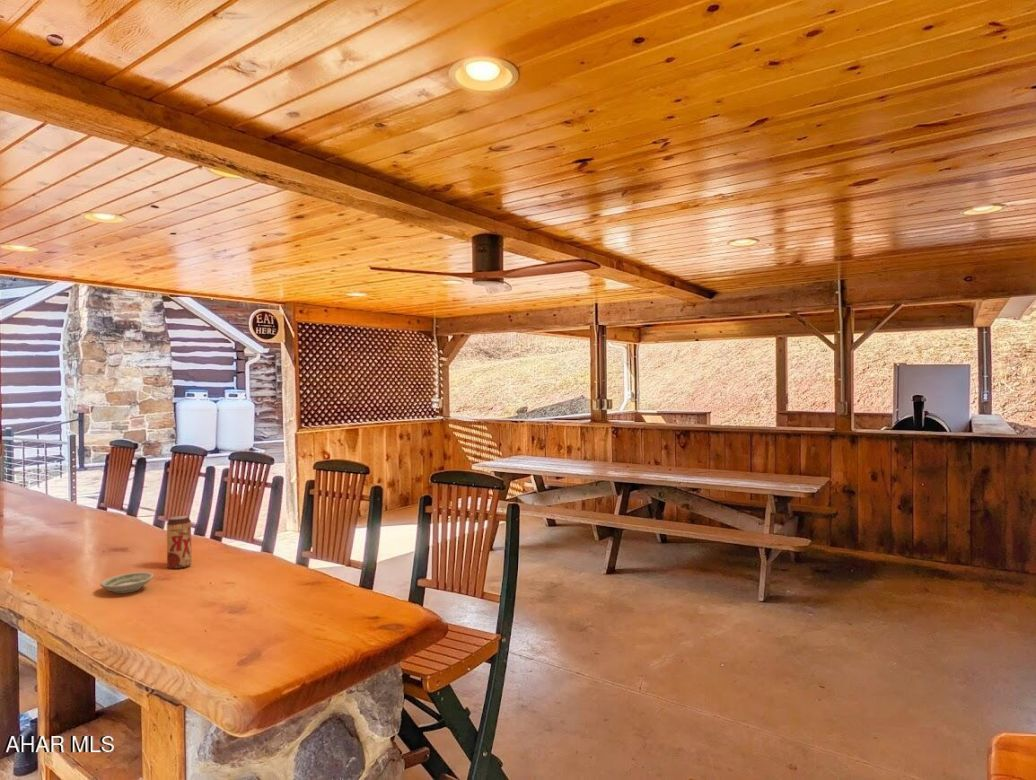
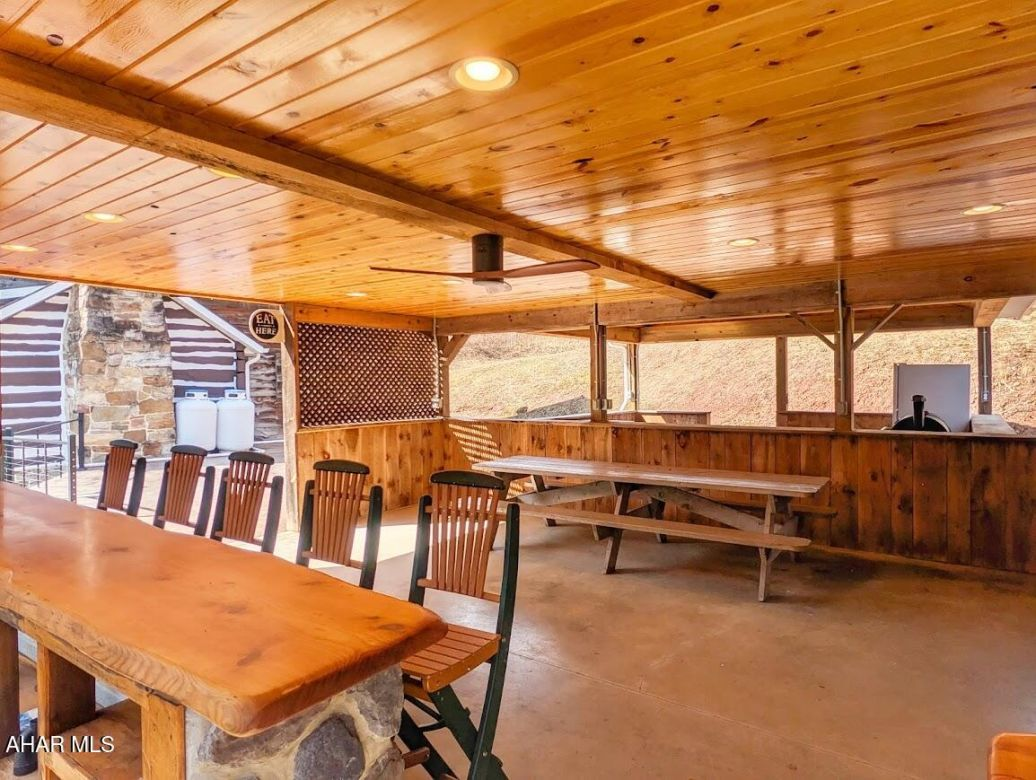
- saucer [99,571,154,594]
- beer can [166,515,192,570]
